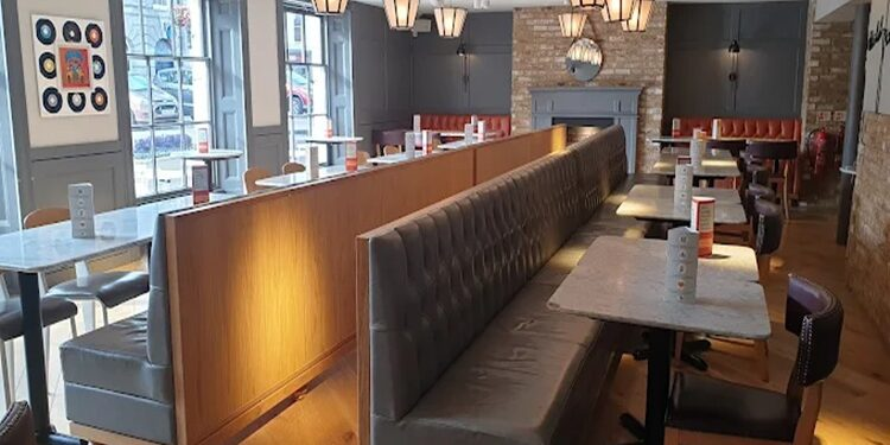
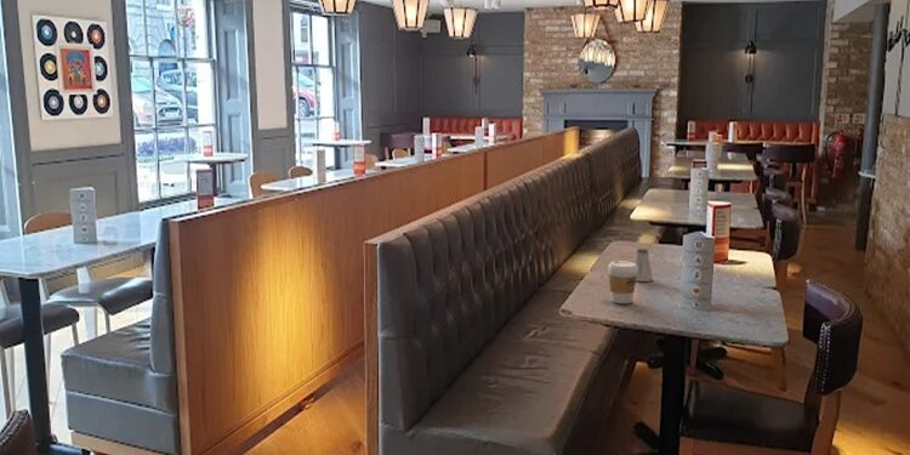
+ coffee cup [607,260,638,305]
+ saltshaker [632,248,654,283]
